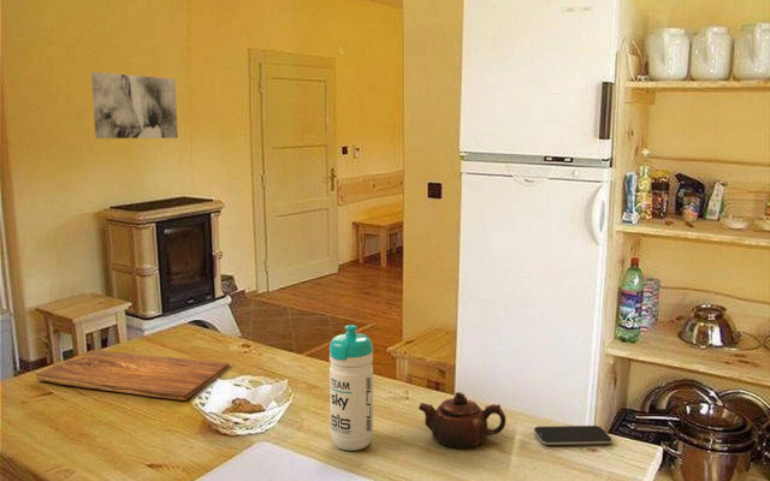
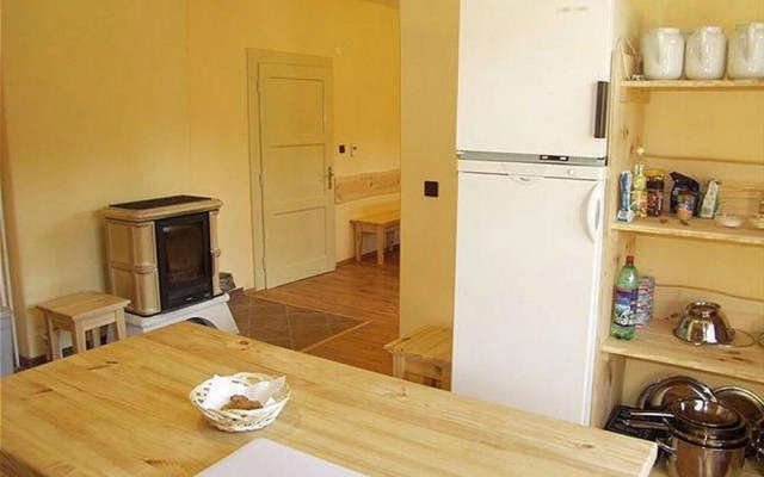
- cutting board [35,349,231,402]
- smartphone [533,424,612,446]
- wall art [90,71,179,139]
- water bottle [328,323,374,452]
- teapot [417,391,507,450]
